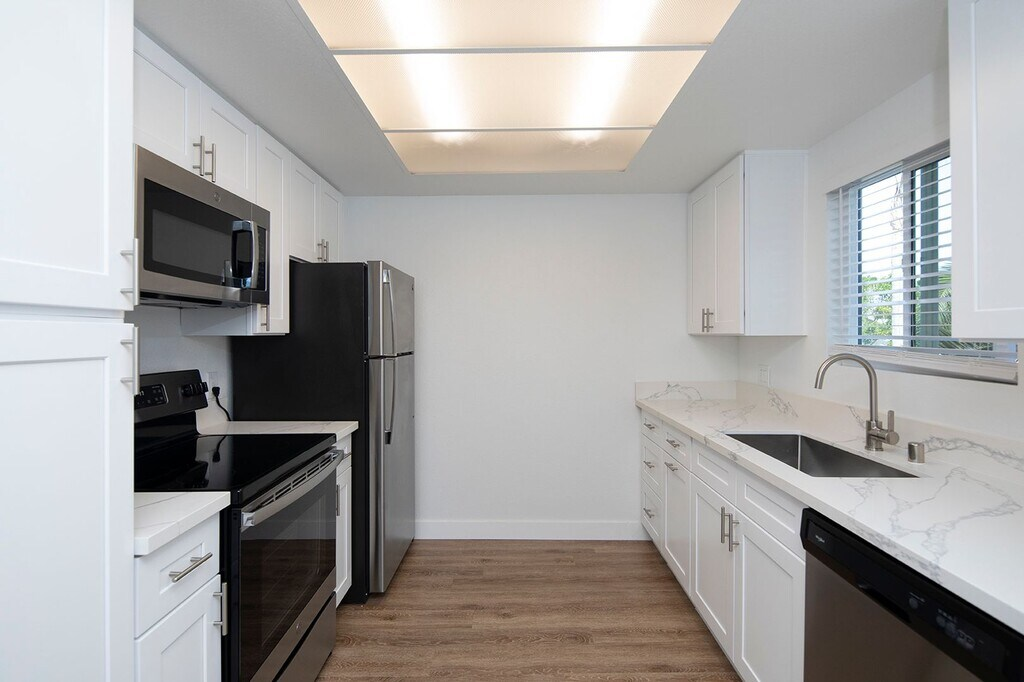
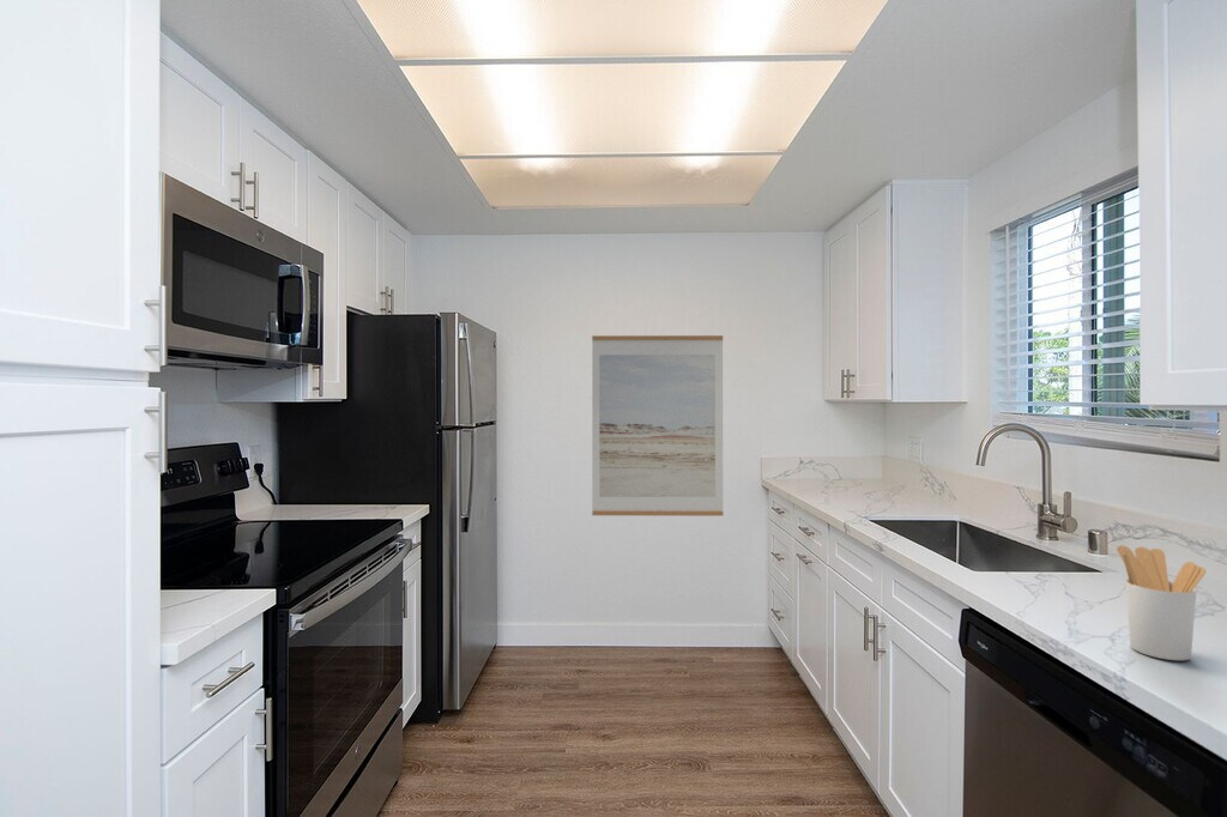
+ wall art [591,334,725,518]
+ utensil holder [1116,545,1207,661]
